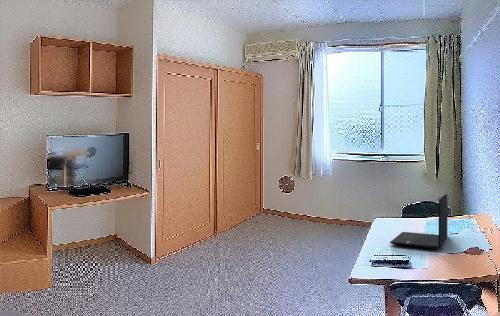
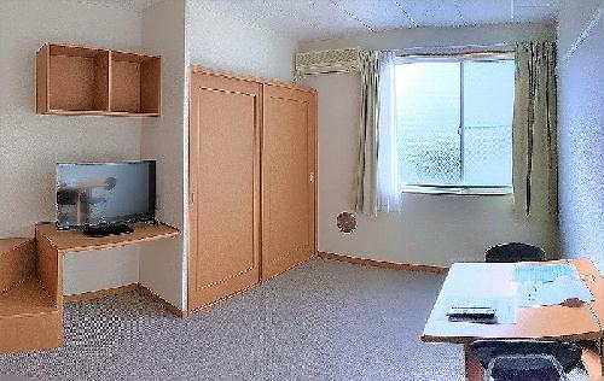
- laptop [389,193,449,250]
